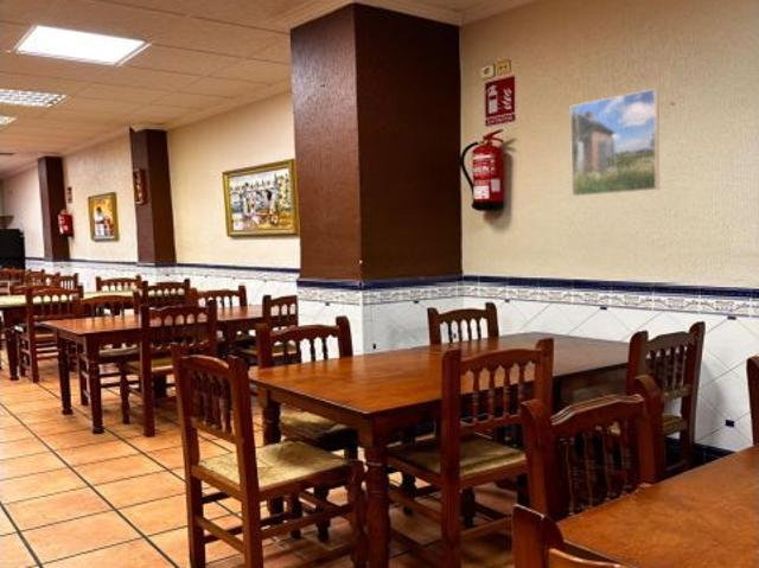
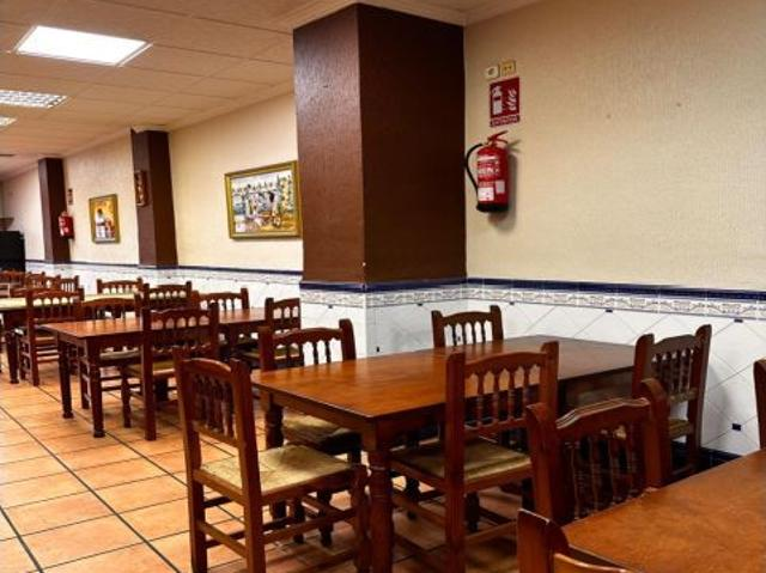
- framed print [569,88,661,198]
